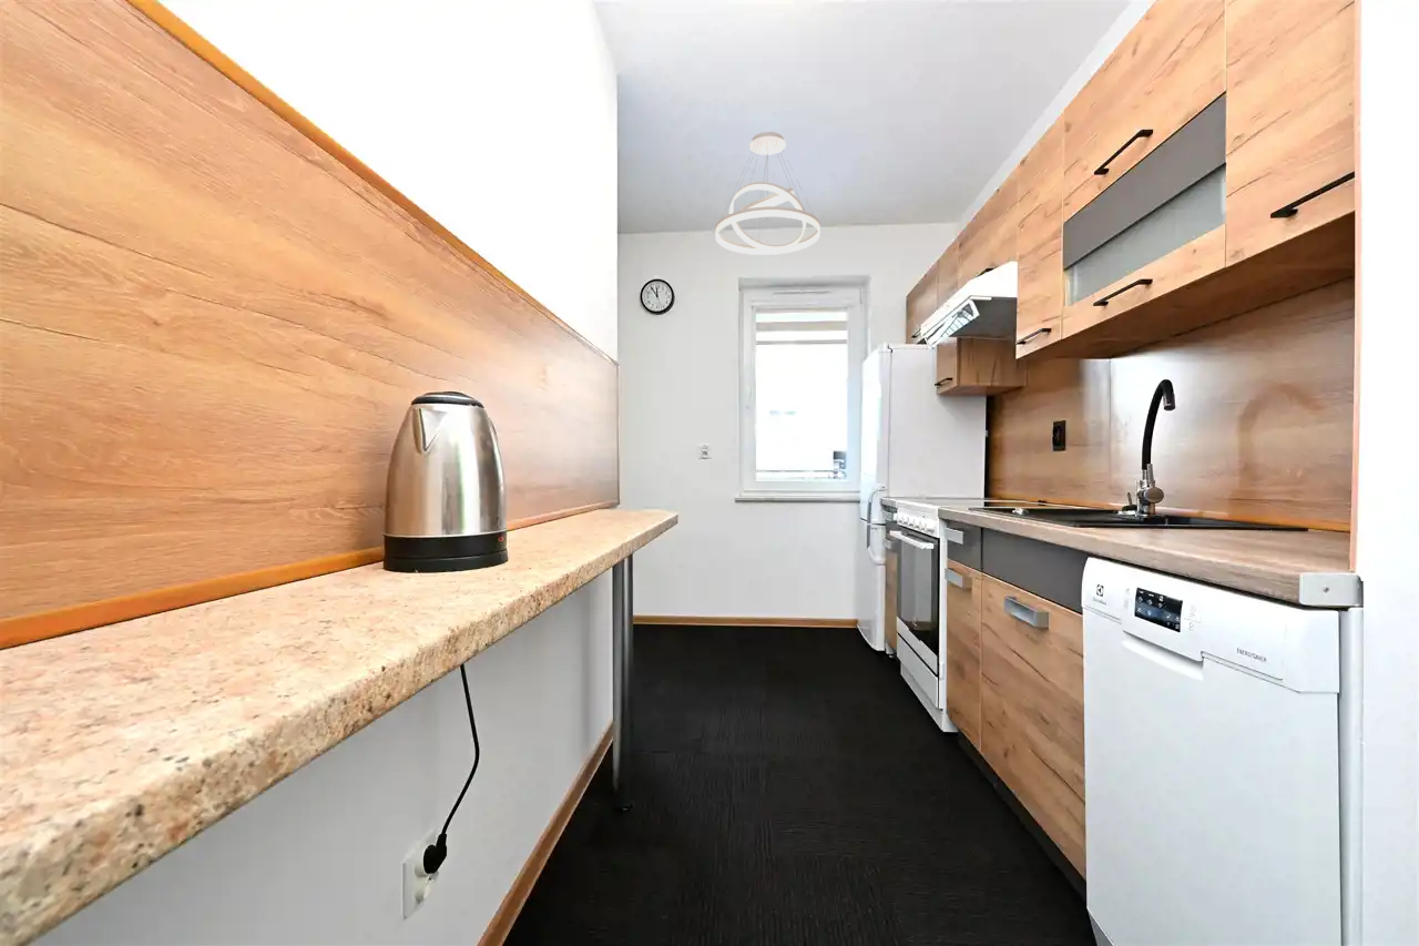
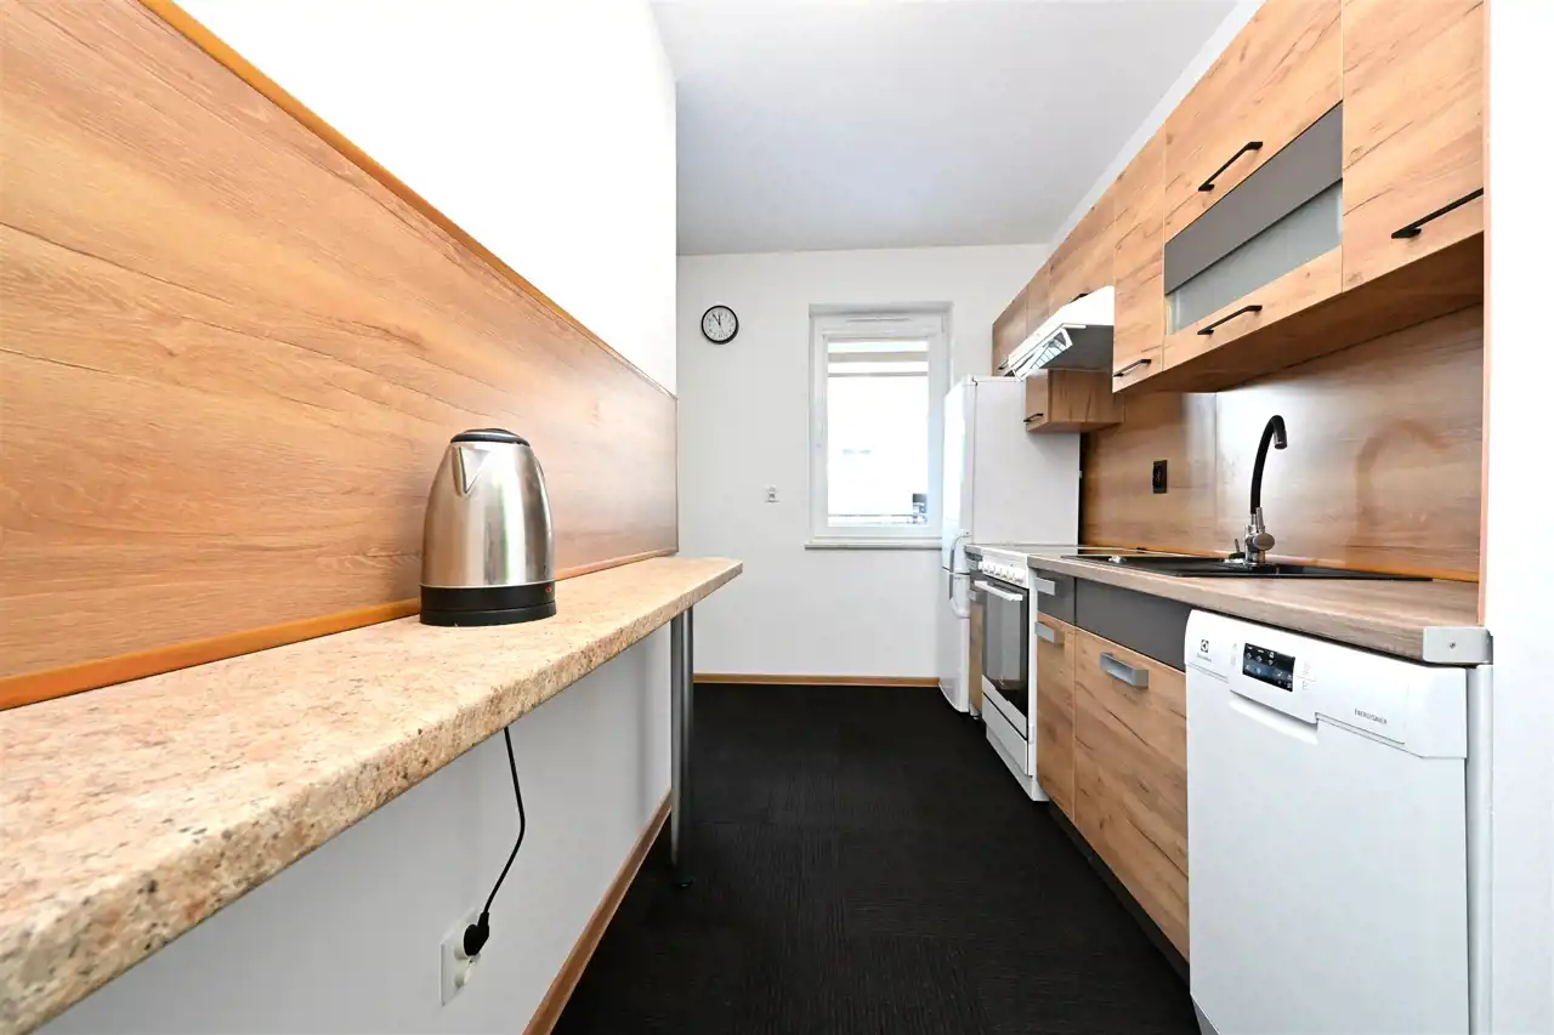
- pendant light [714,131,821,256]
